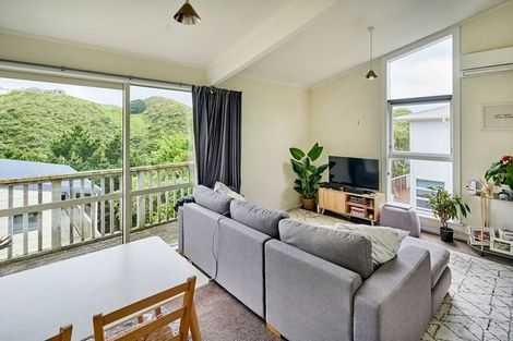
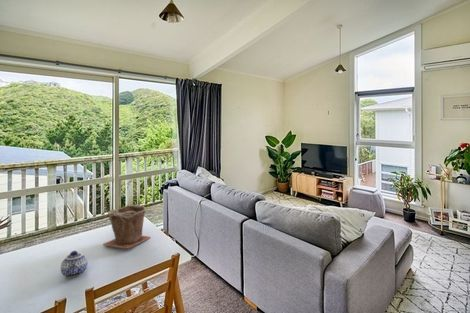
+ teapot [60,250,89,278]
+ plant pot [102,203,152,249]
